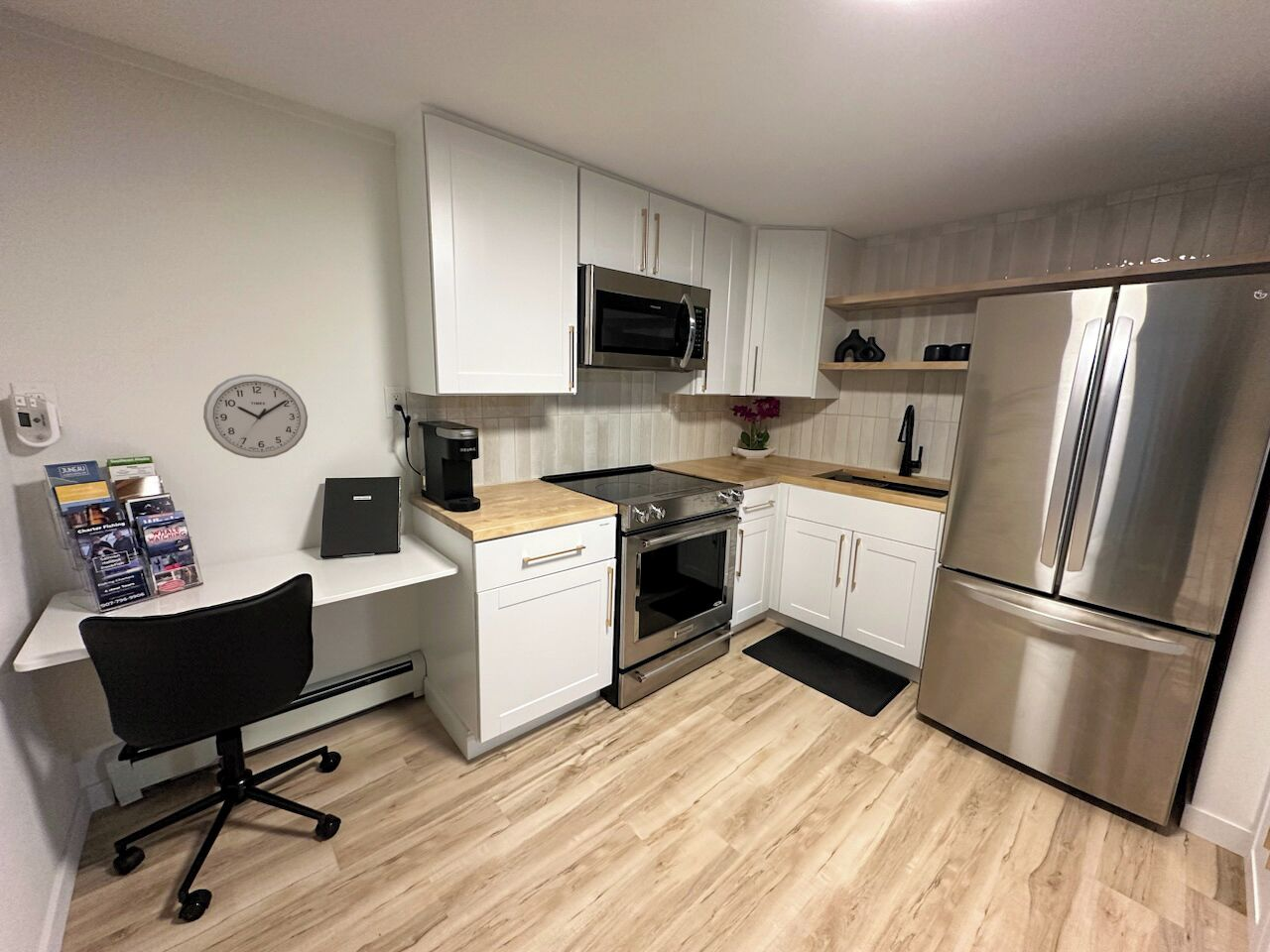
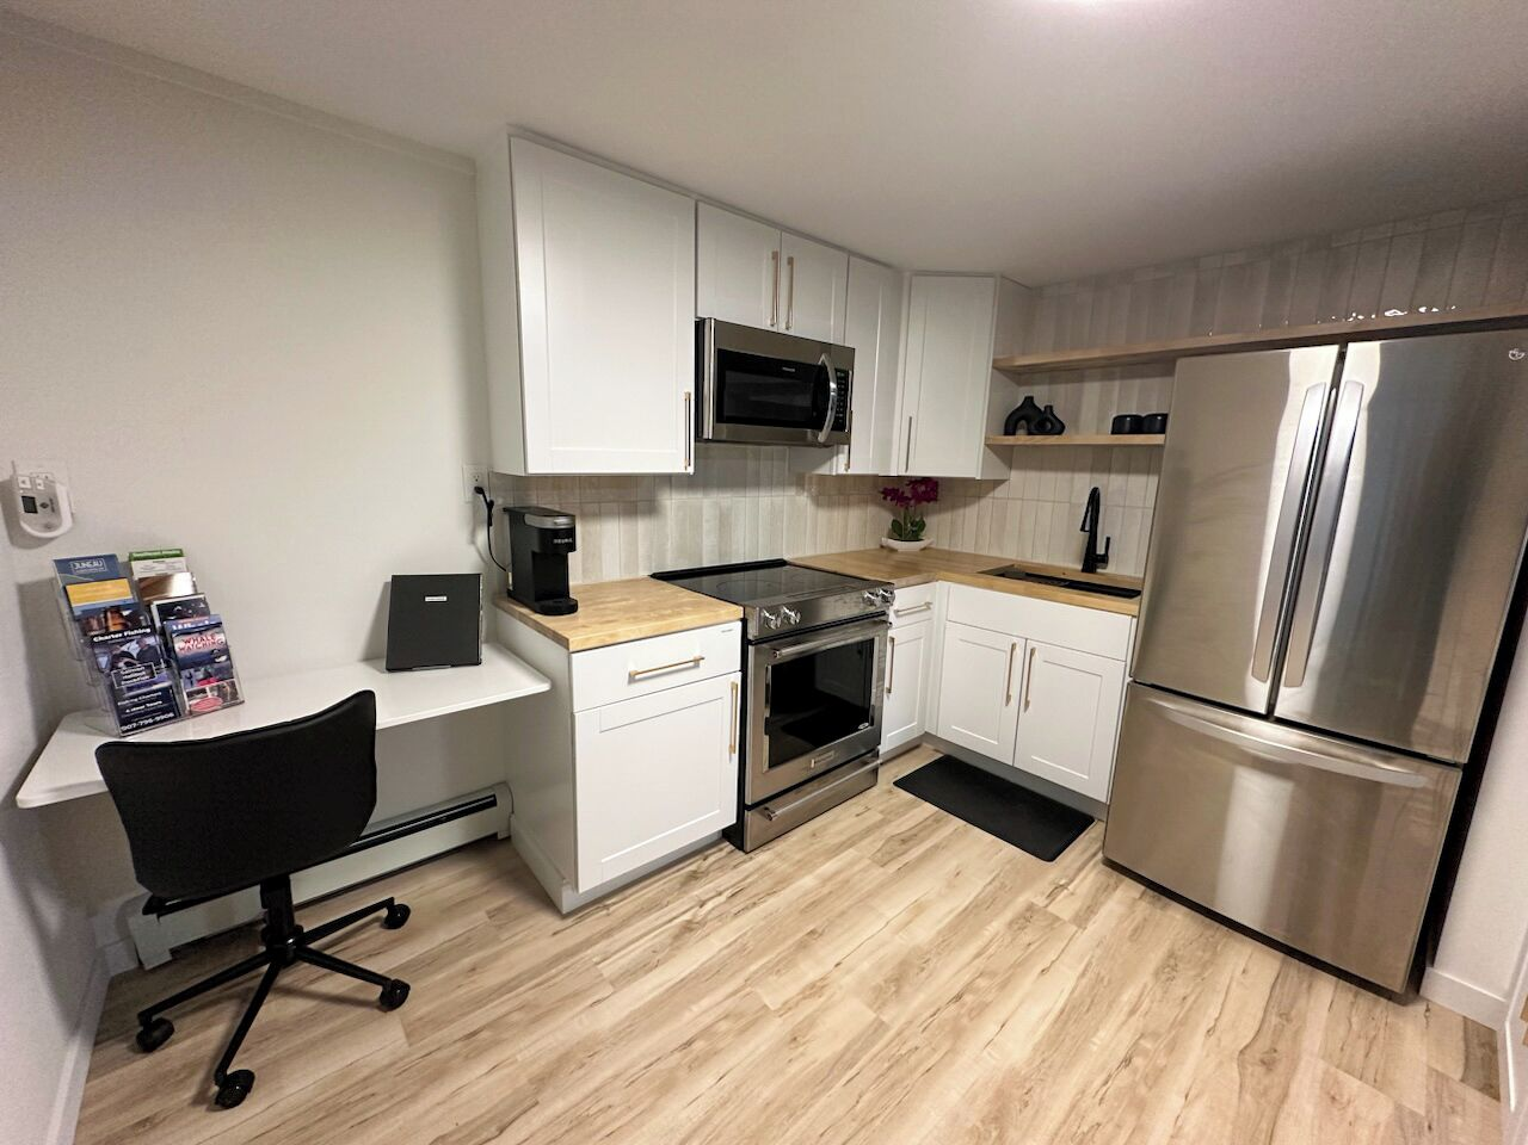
- wall clock [202,373,309,459]
